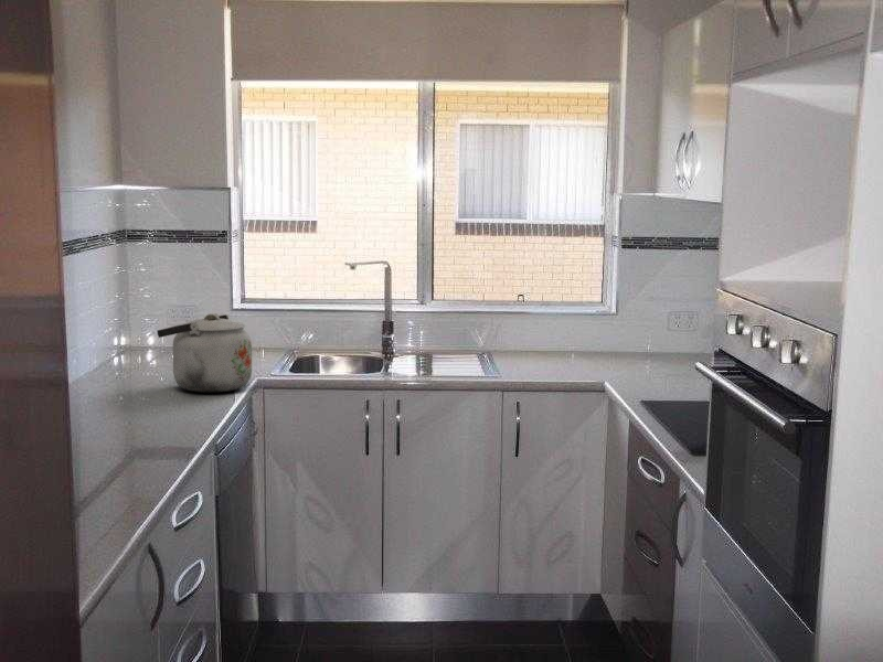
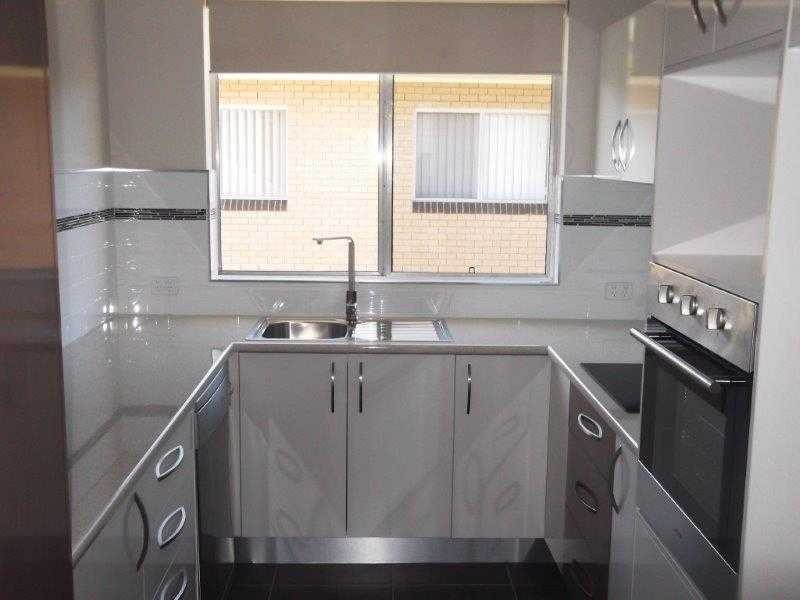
- kettle [156,312,253,394]
